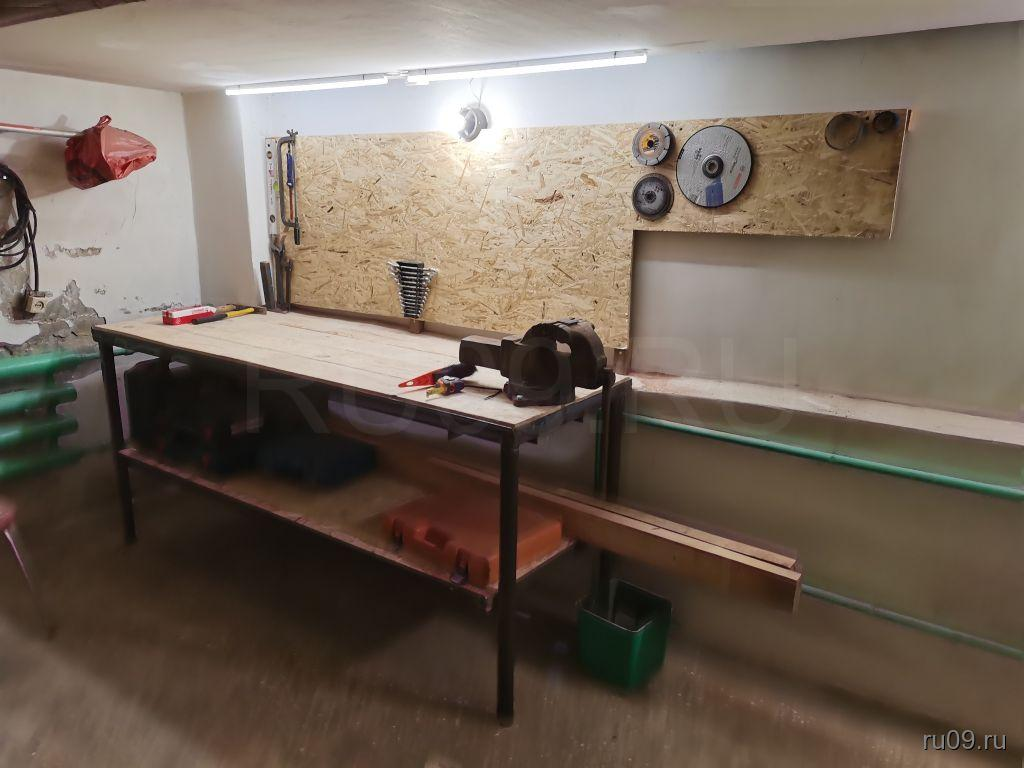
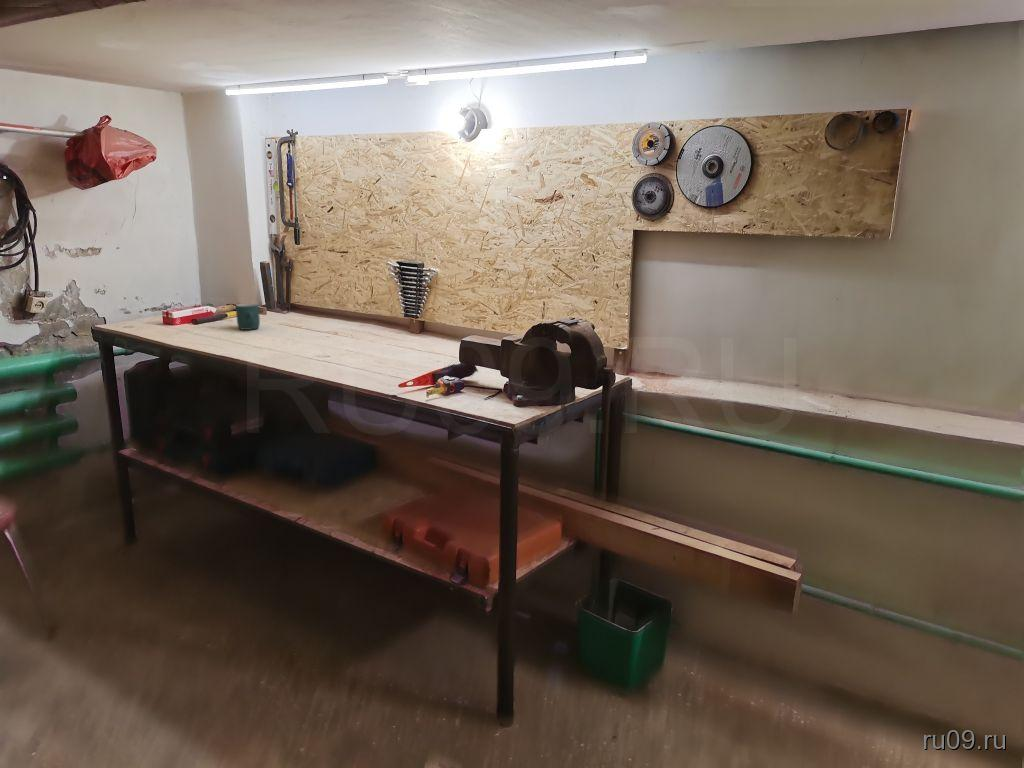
+ mug [235,303,261,331]
